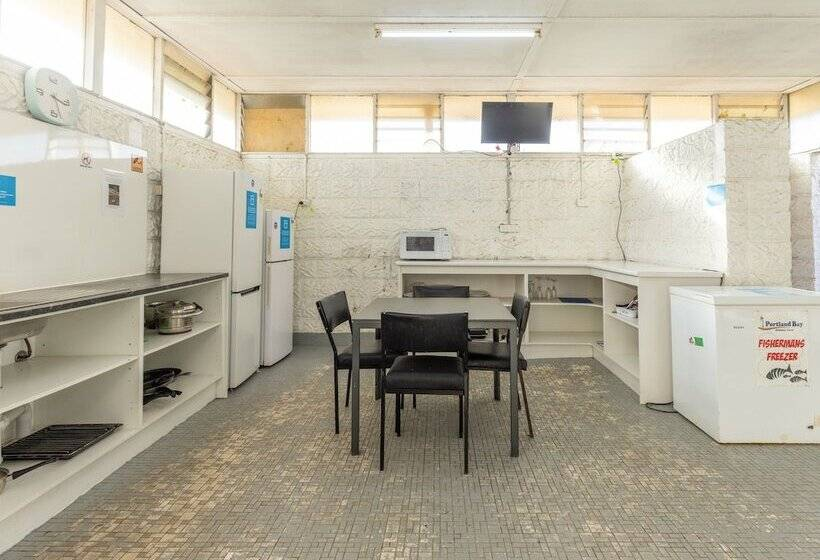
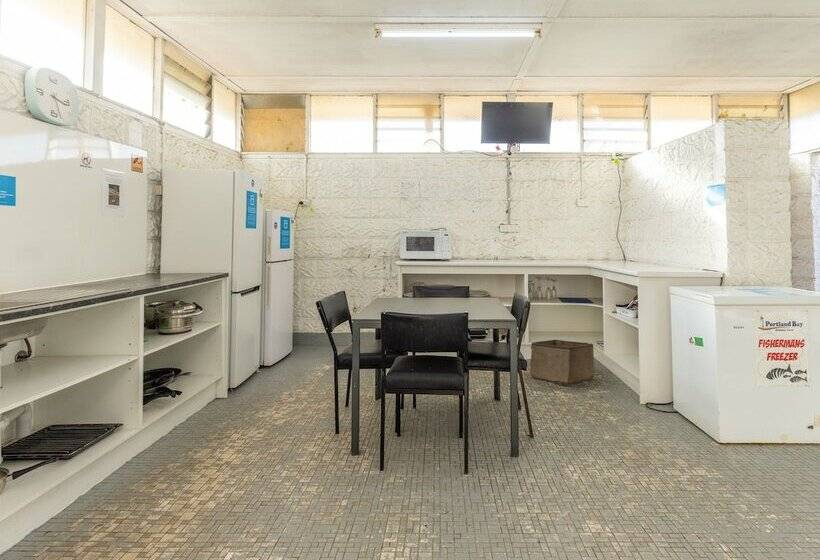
+ storage bin [529,339,595,385]
